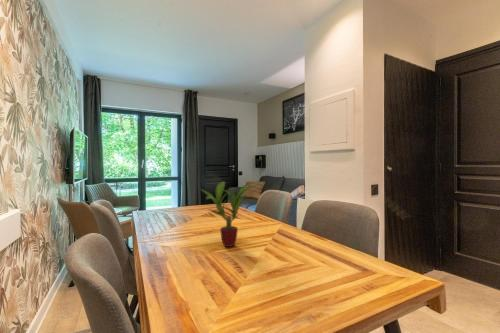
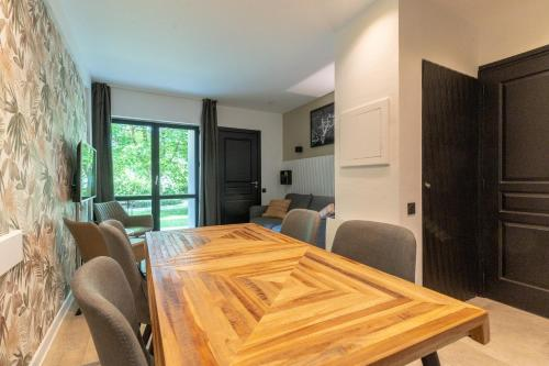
- potted plant [198,180,262,248]
